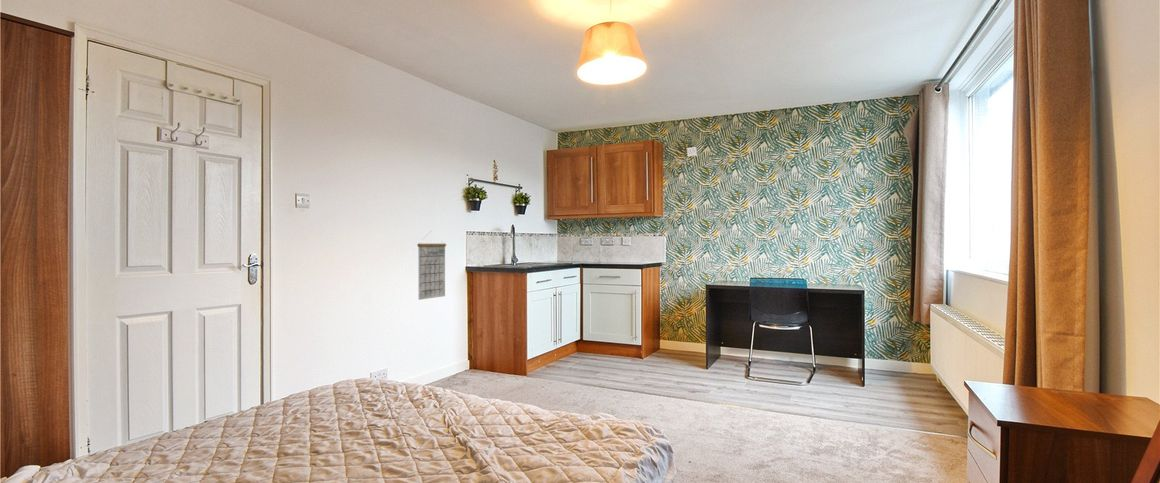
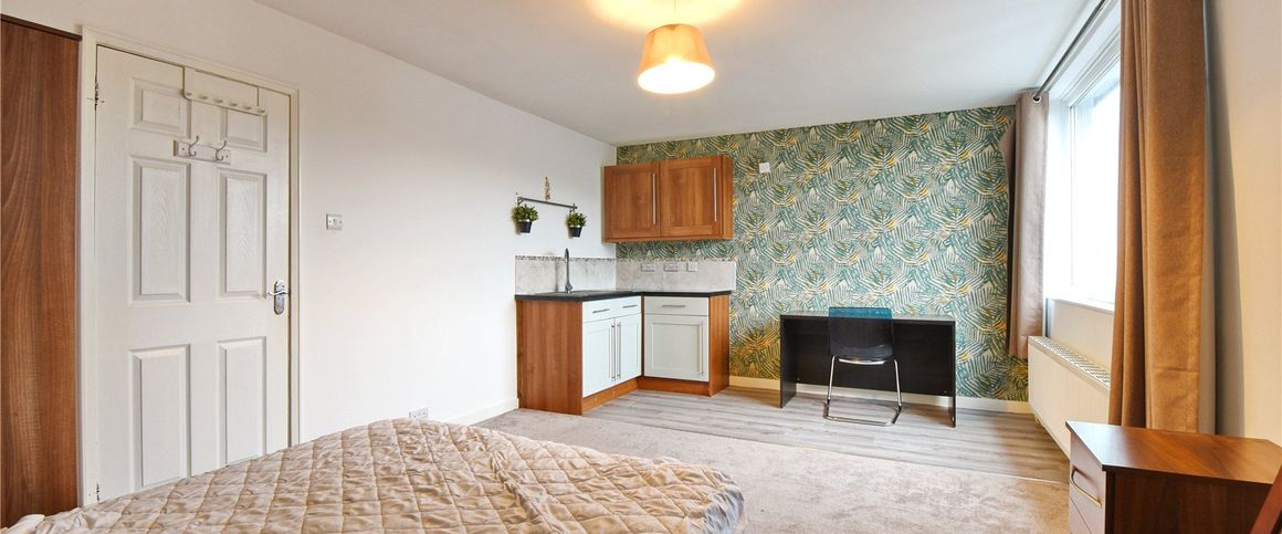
- calendar [416,231,447,301]
